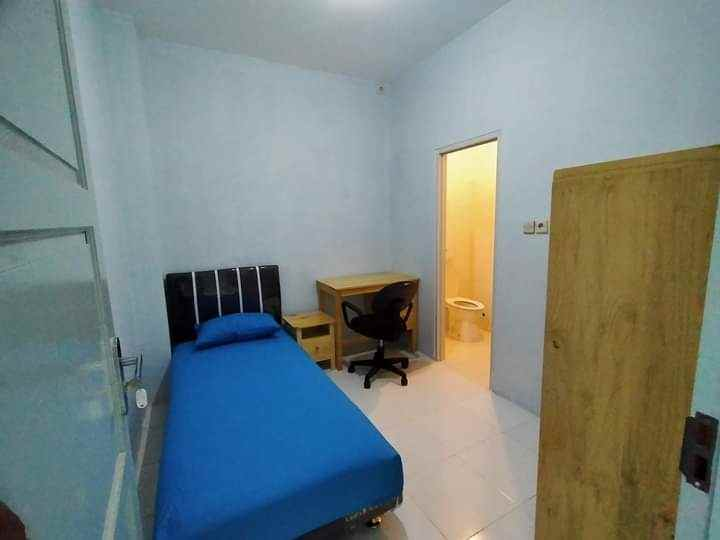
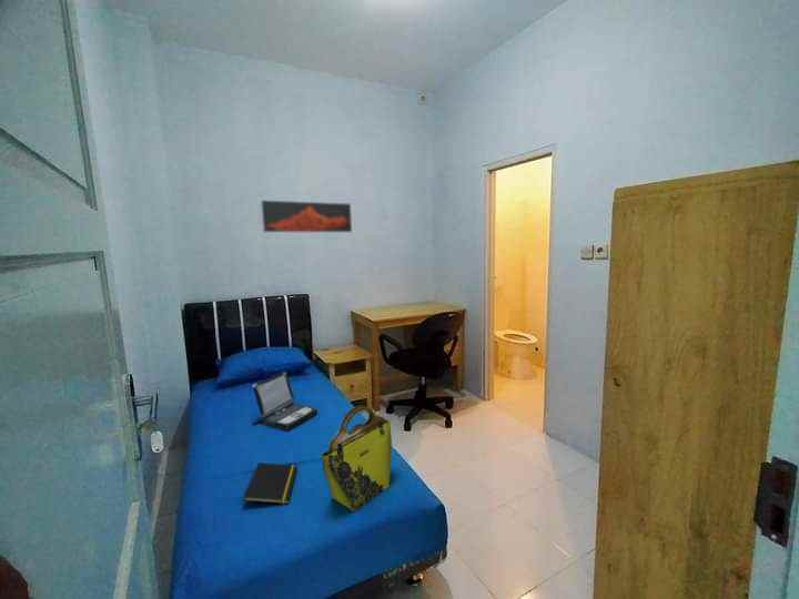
+ notepad [241,461,299,511]
+ tote bag [320,405,393,512]
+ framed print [260,199,353,234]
+ laptop [251,372,318,432]
